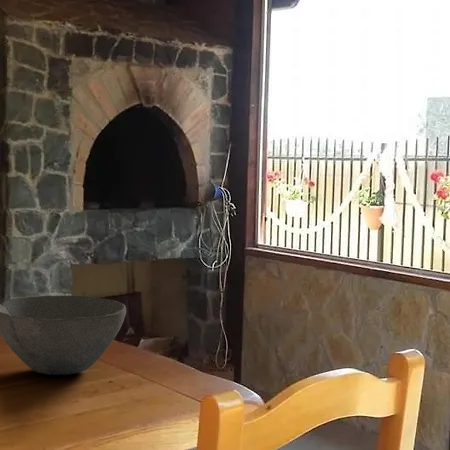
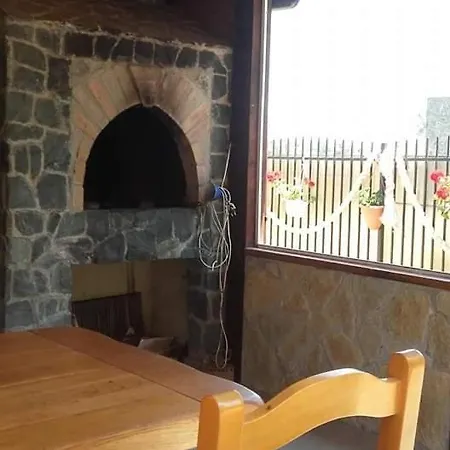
- bowl [0,294,127,376]
